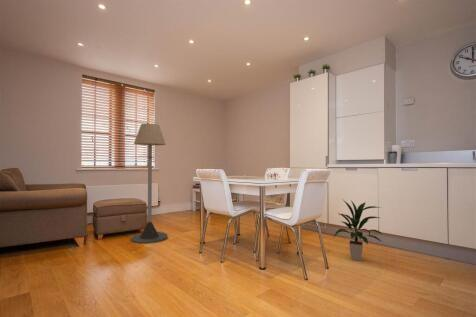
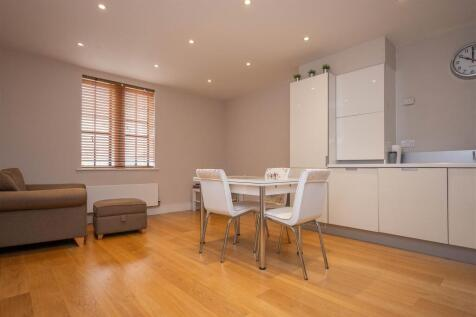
- floor lamp [130,123,168,244]
- indoor plant [333,198,383,262]
